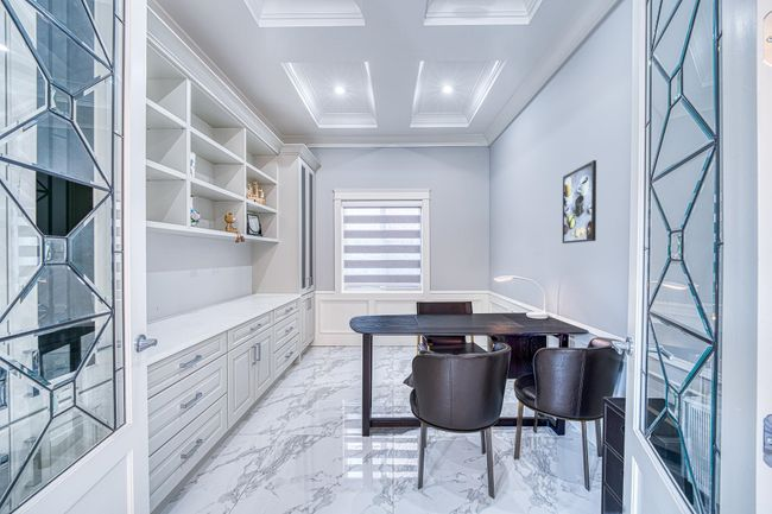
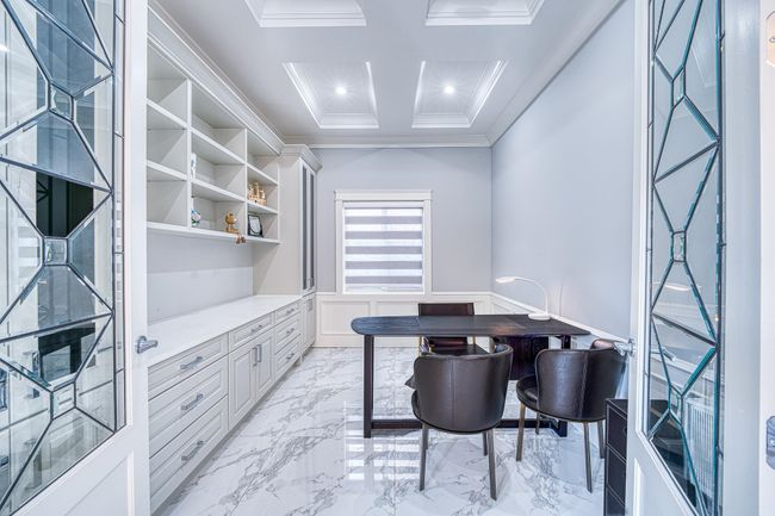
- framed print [562,159,597,245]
